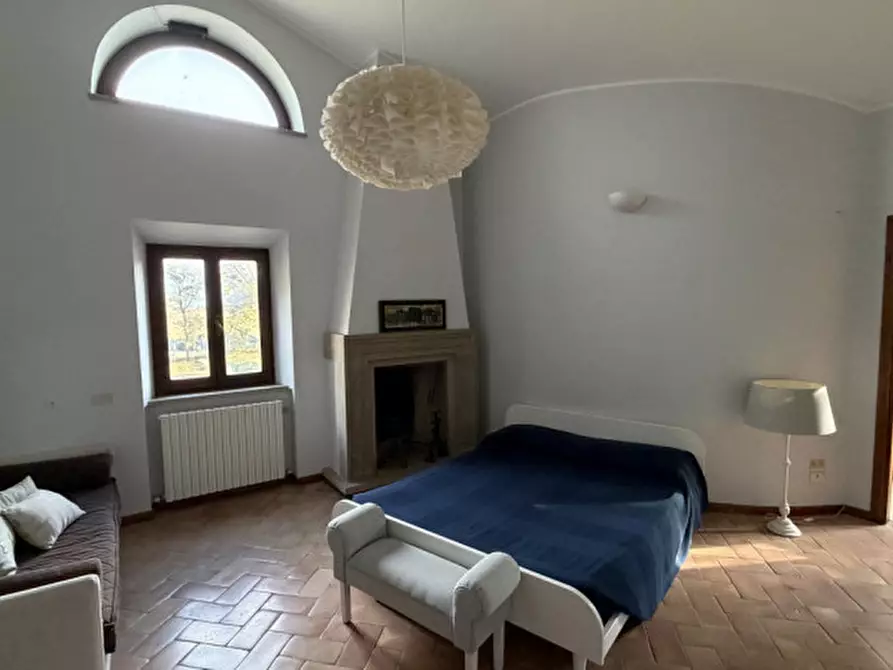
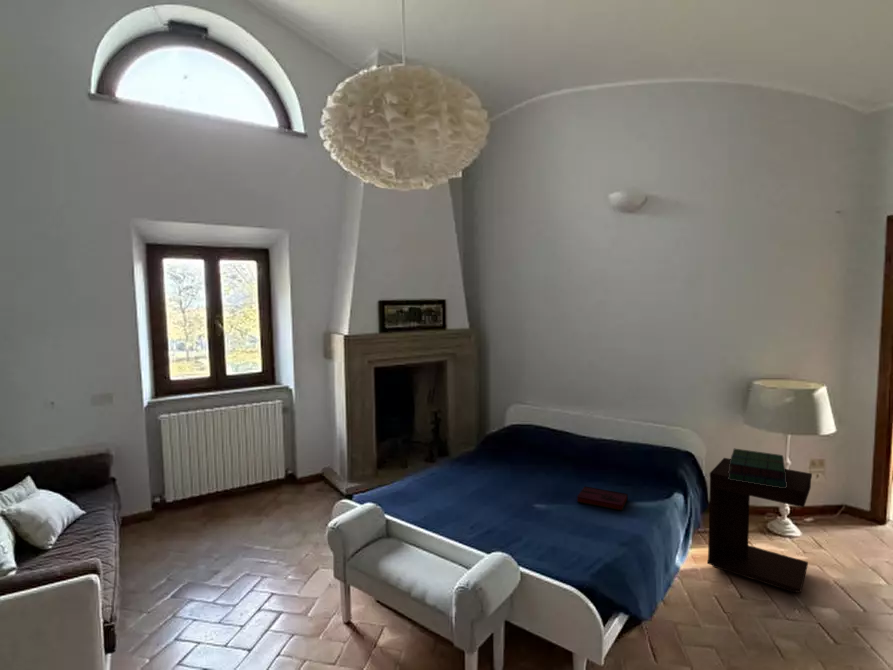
+ side table [707,457,813,594]
+ hardback book [576,485,629,512]
+ stack of books [728,448,787,488]
